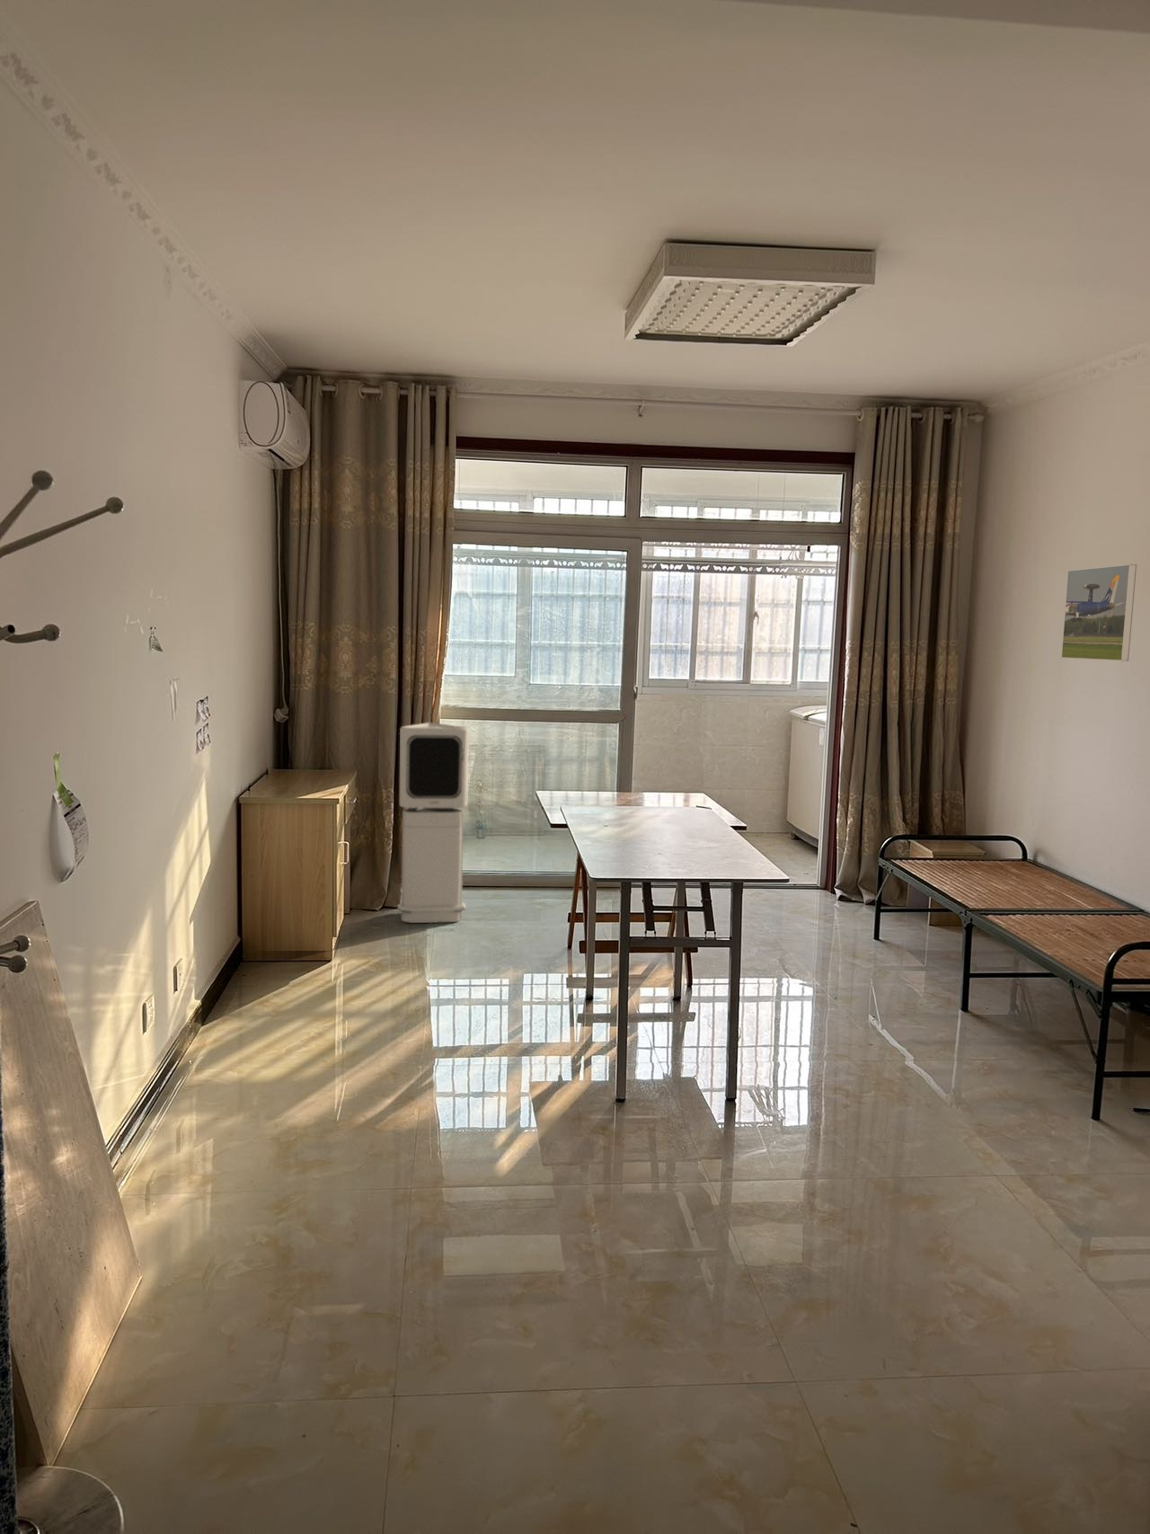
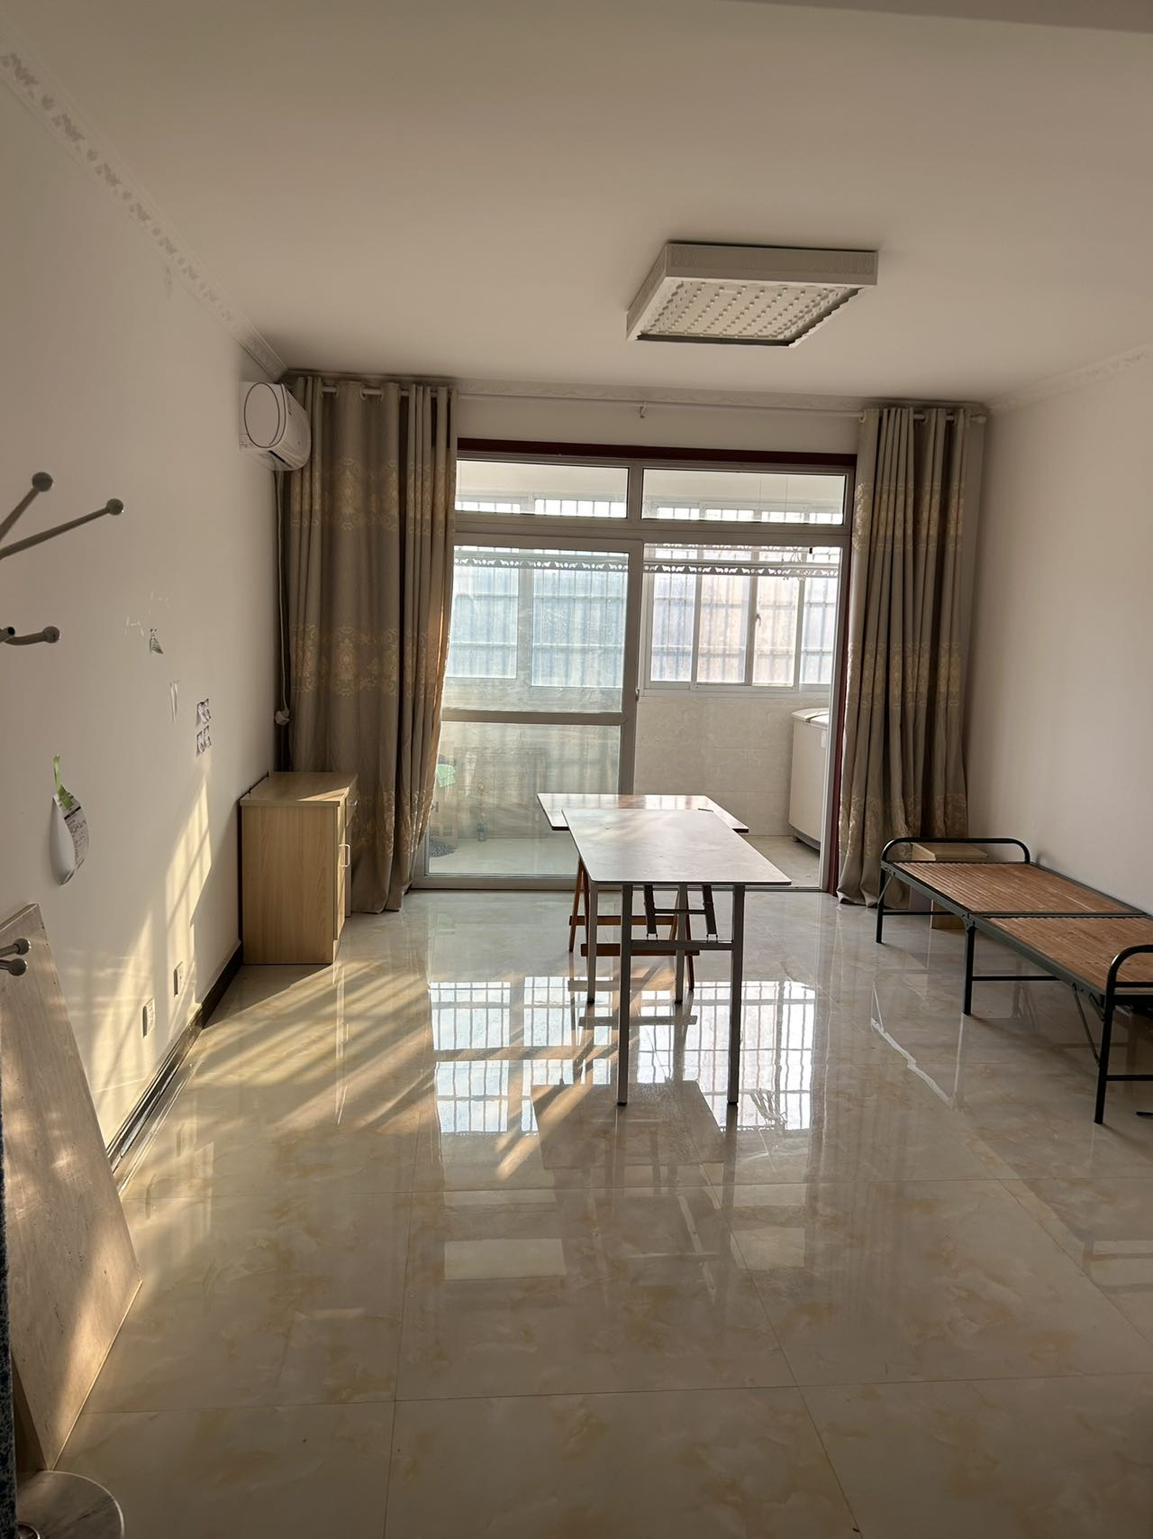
- air purifier [397,721,470,924]
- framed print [1061,563,1138,662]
